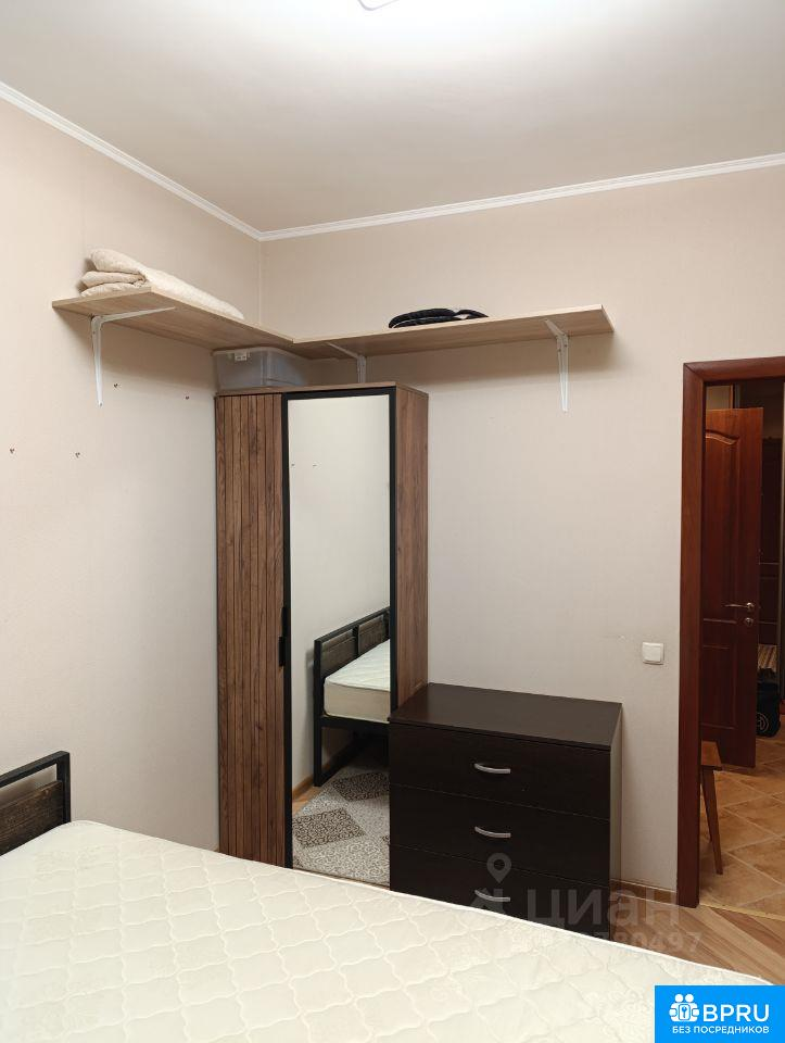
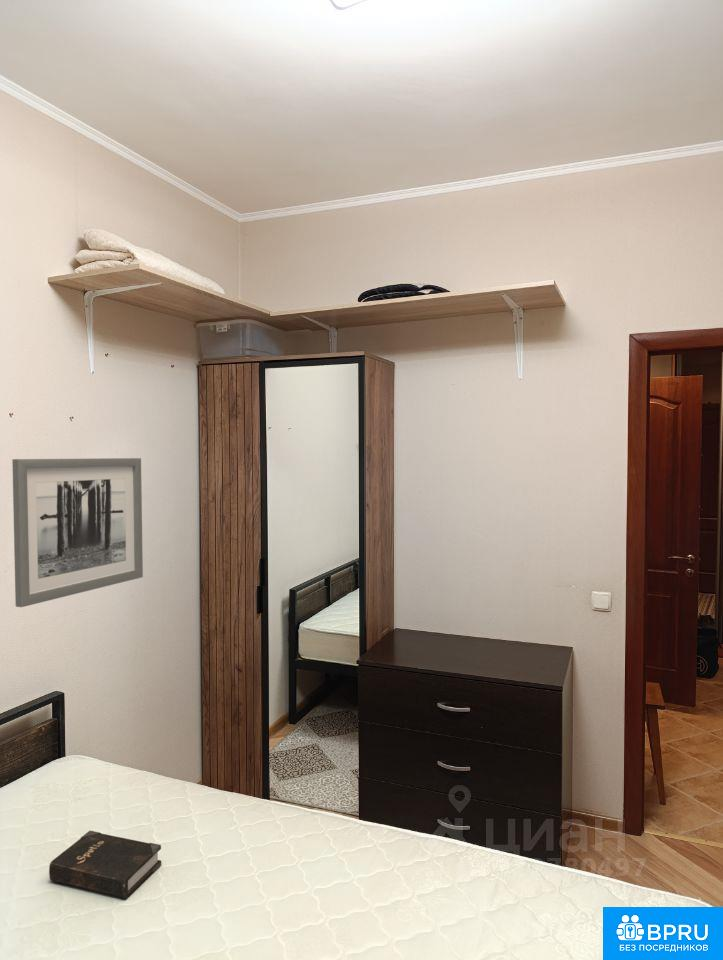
+ wall art [11,457,144,608]
+ hardback book [48,830,162,899]
